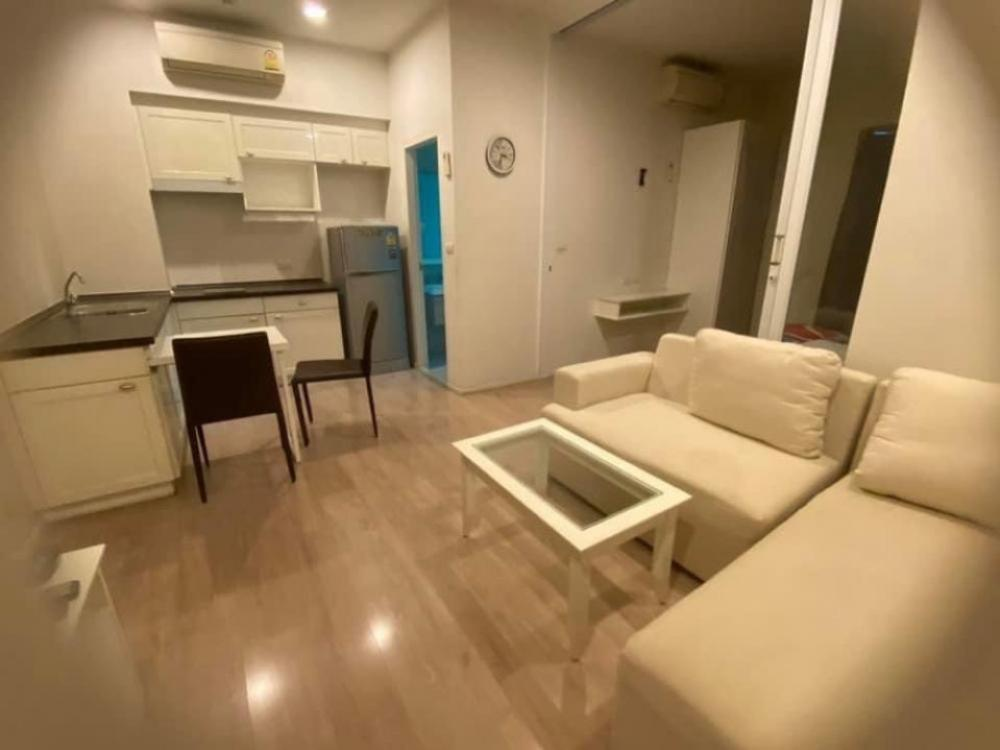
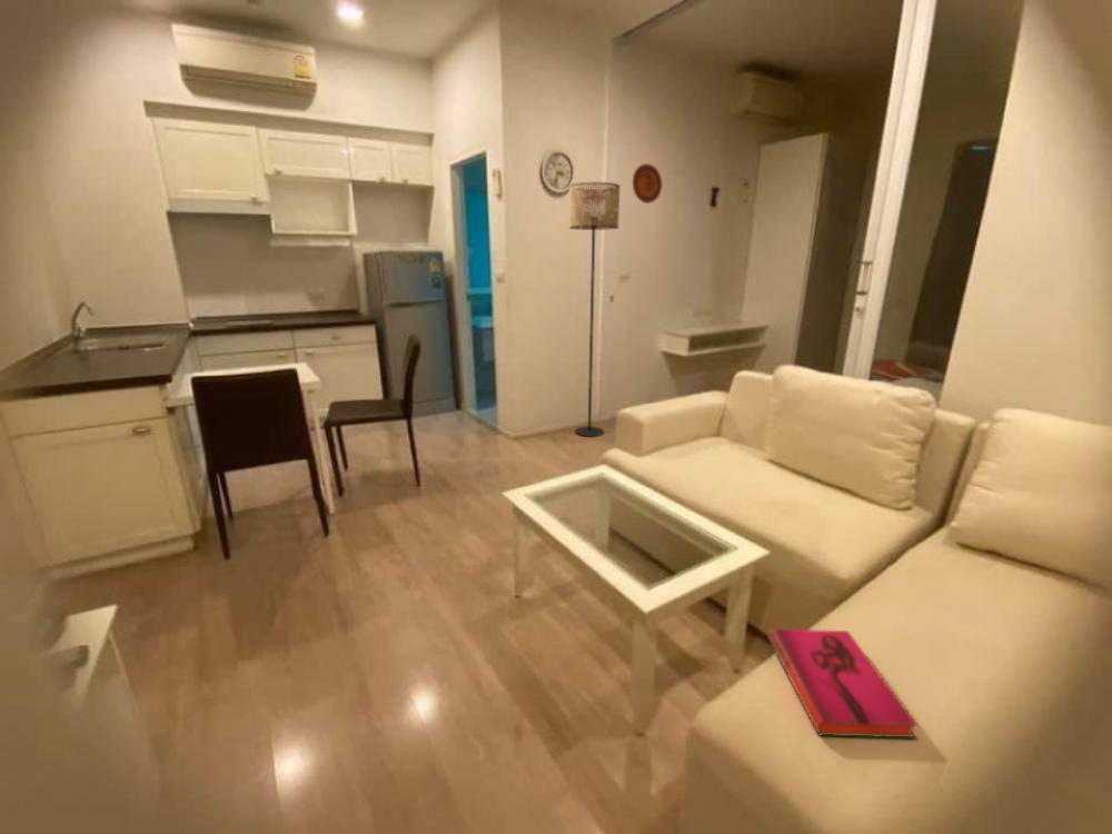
+ floor lamp [568,181,622,438]
+ hardback book [767,627,919,739]
+ decorative plate [632,162,663,205]
